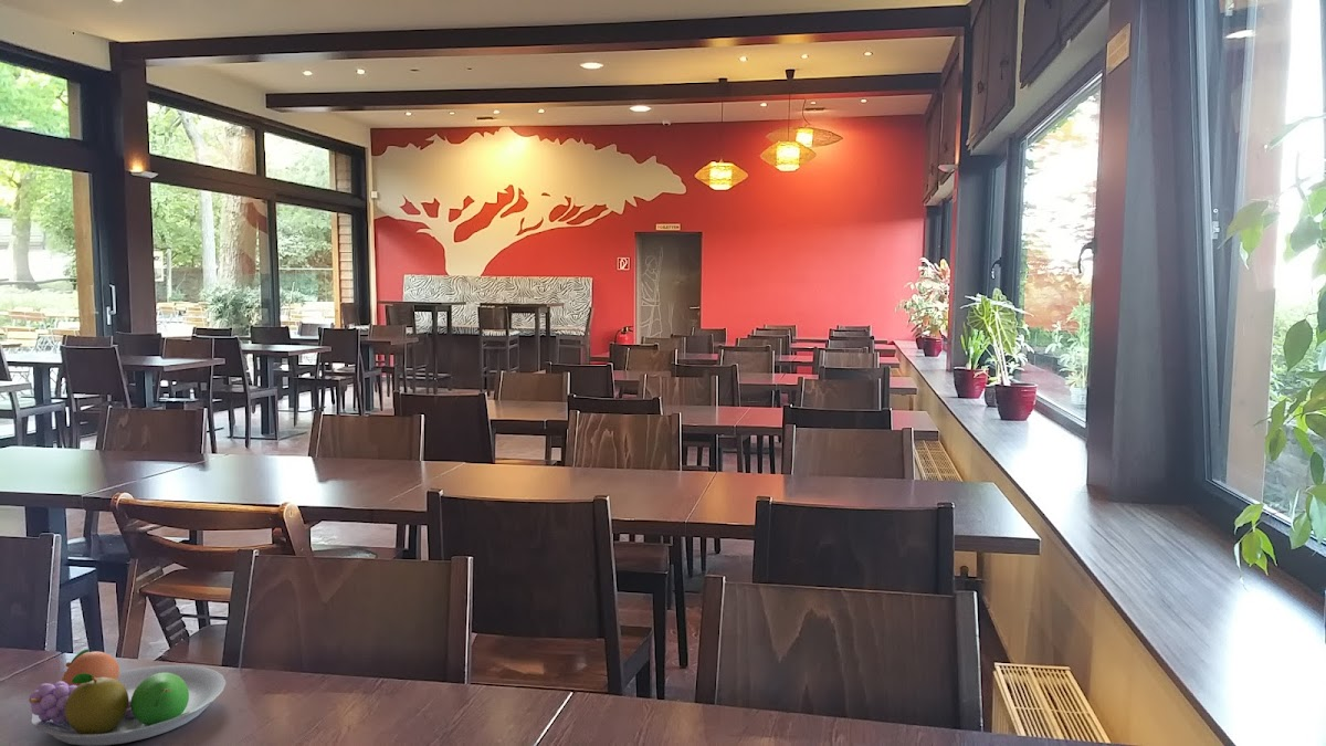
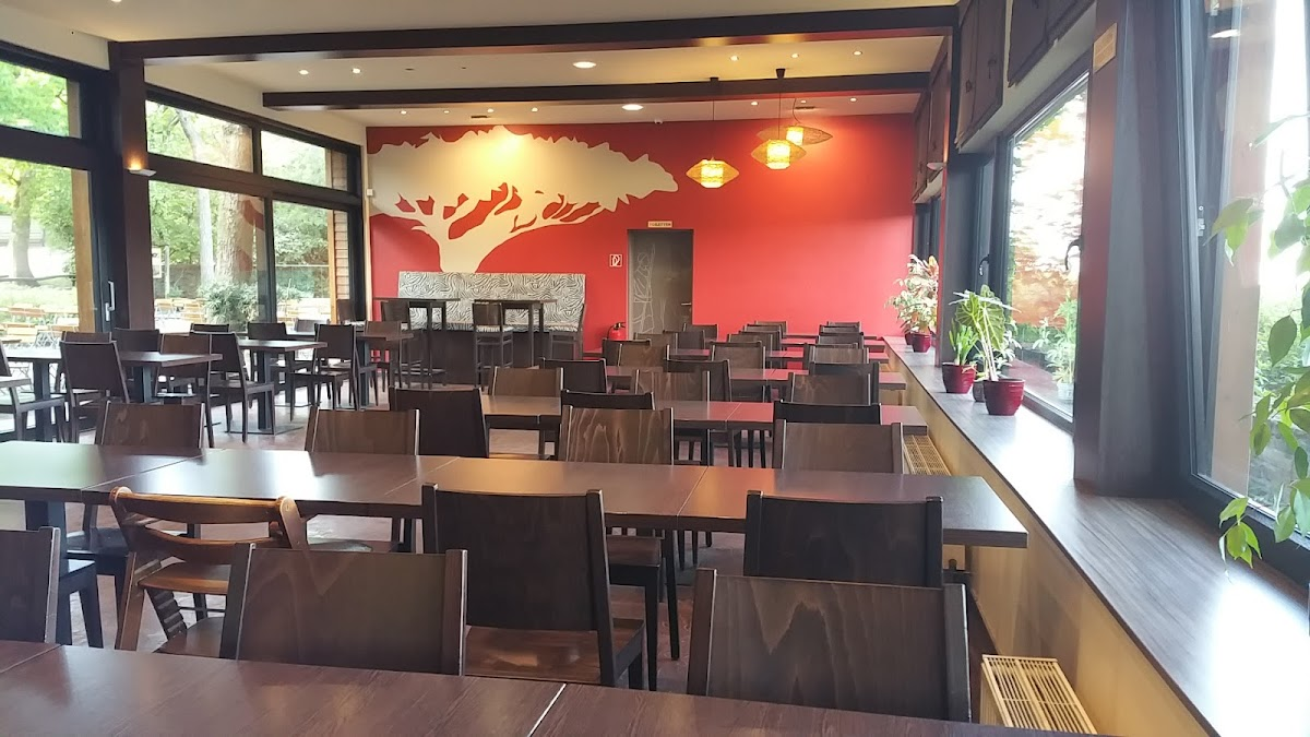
- fruit bowl [28,649,227,746]
